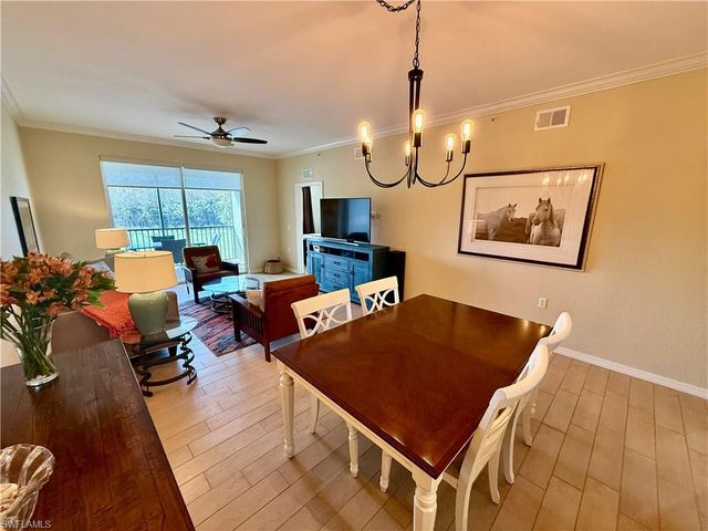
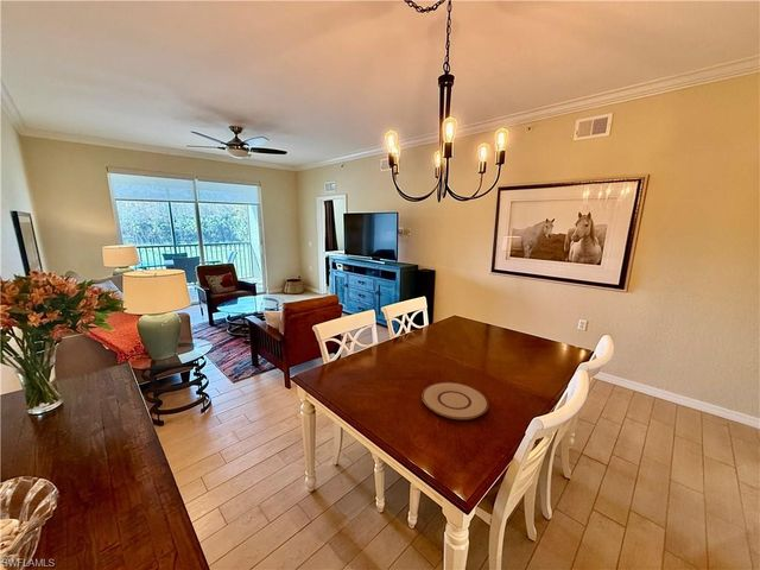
+ plate [420,381,489,420]
